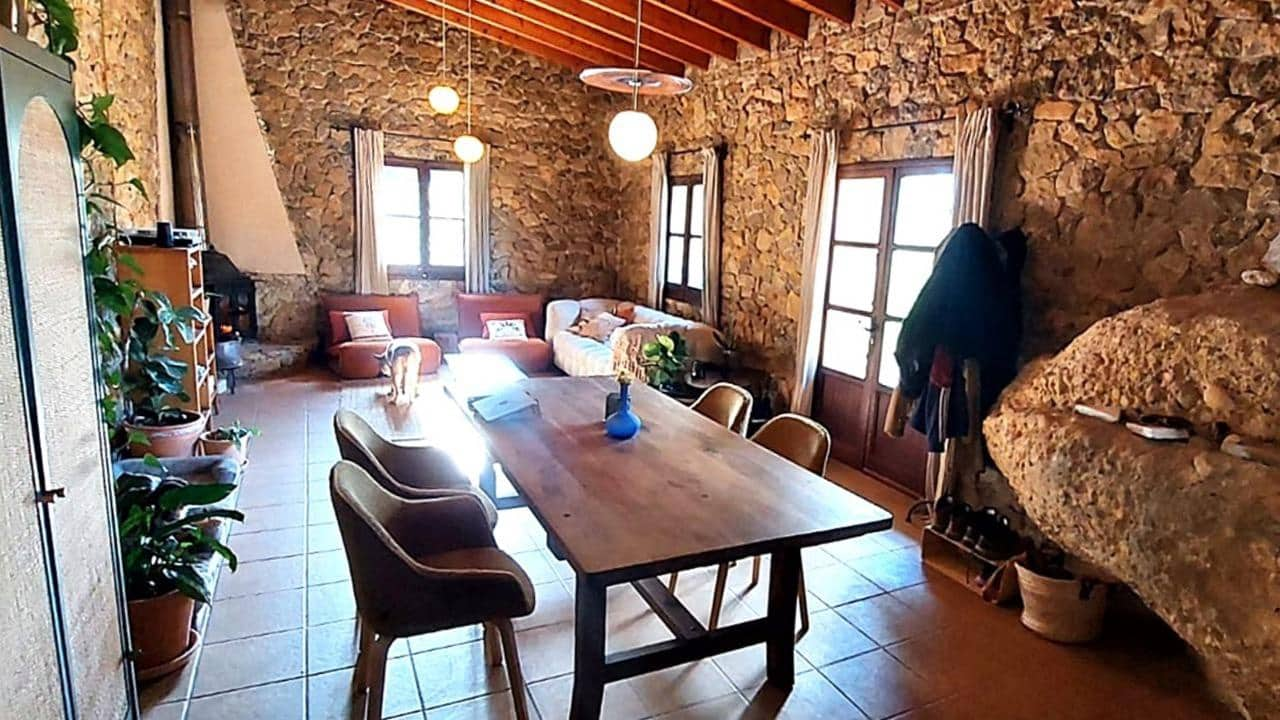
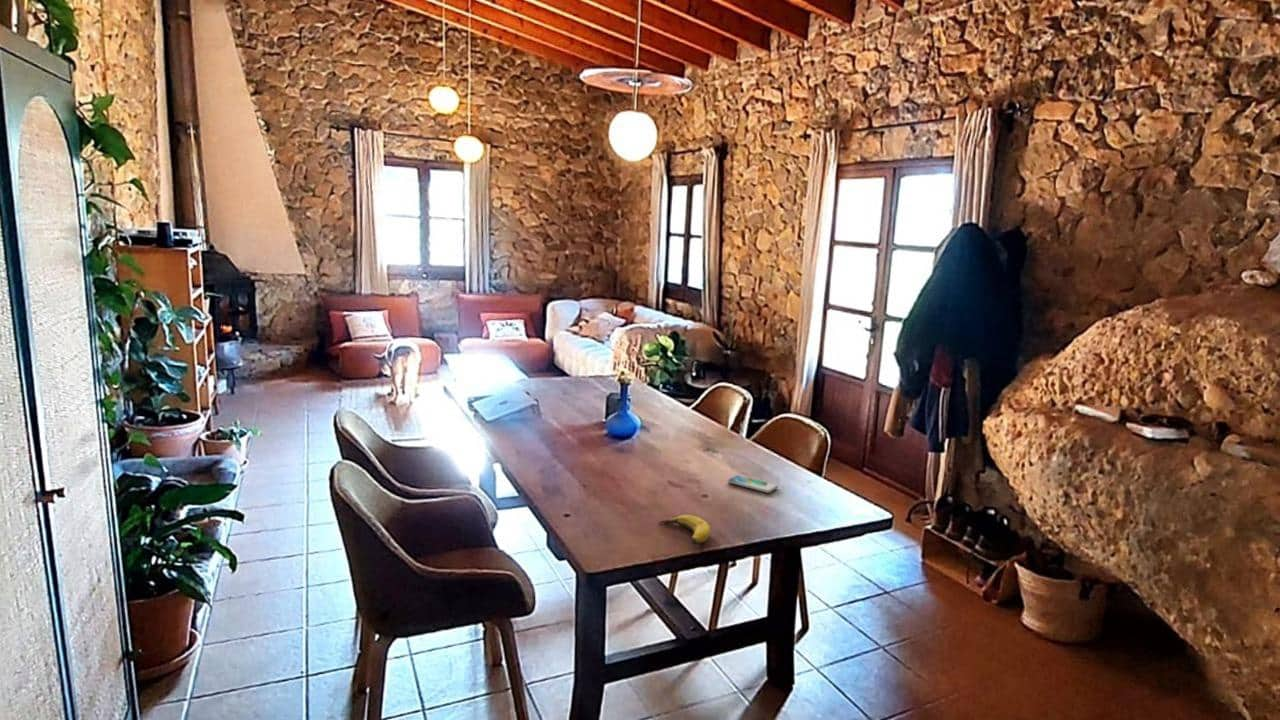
+ banana [657,514,711,545]
+ smartphone [726,474,779,494]
